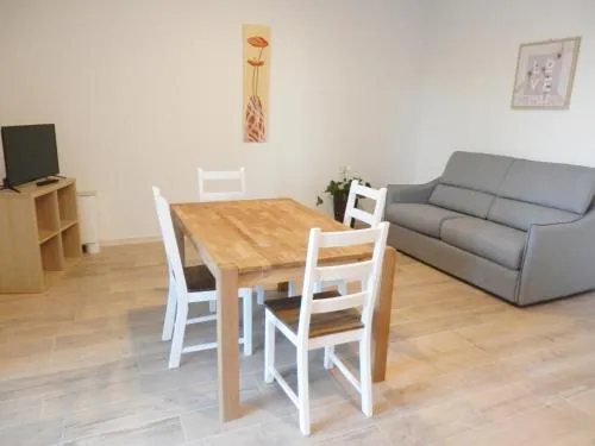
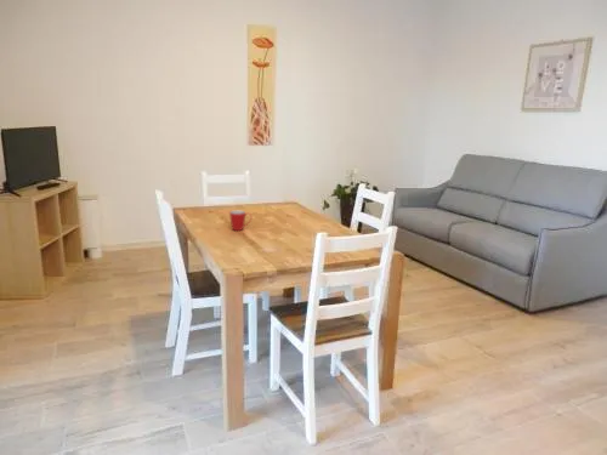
+ mug [228,210,253,232]
